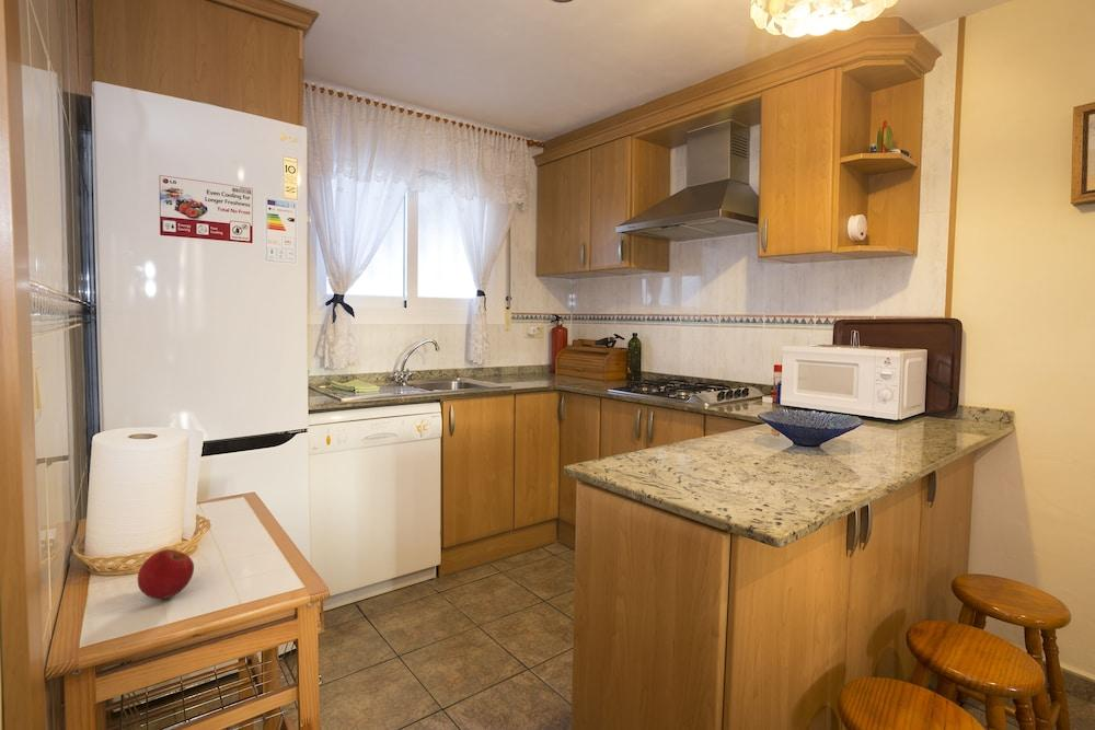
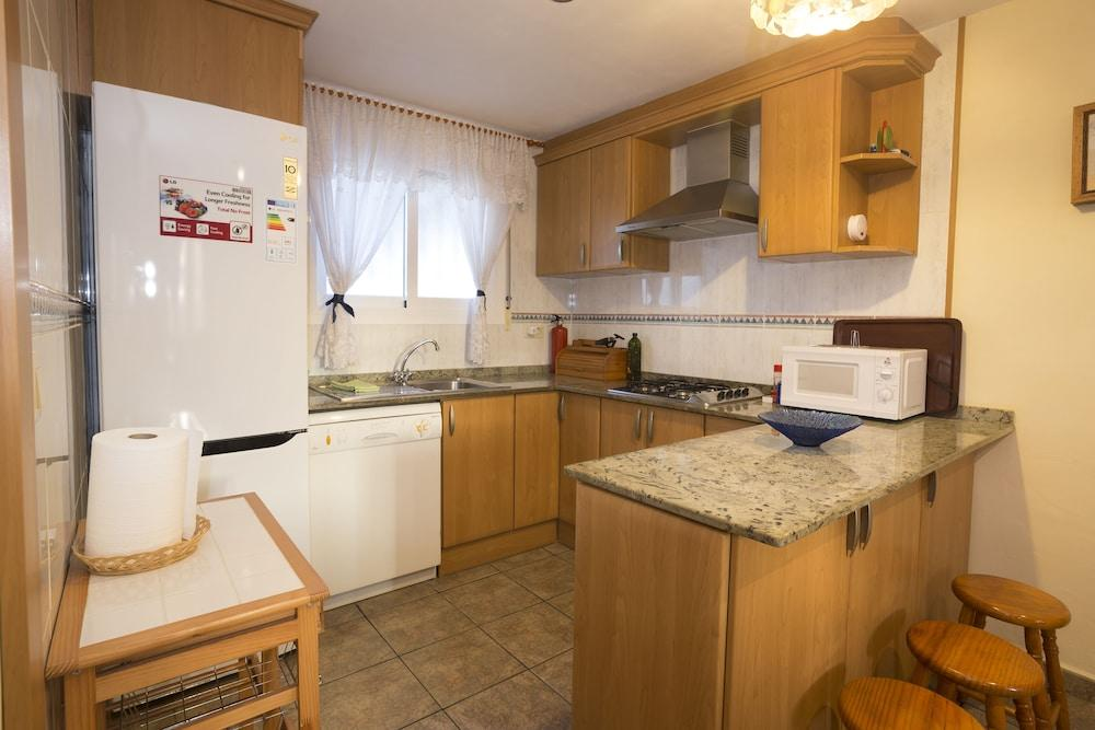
- apple [136,548,195,600]
